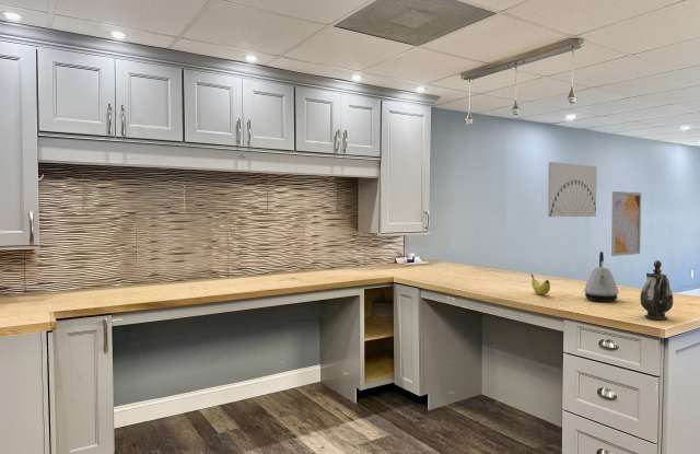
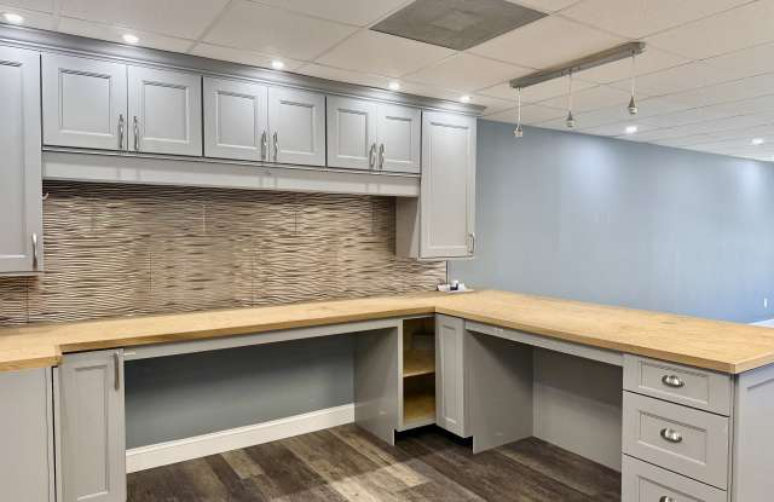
- wall art [547,161,598,218]
- teapot [639,259,675,321]
- wall art [610,190,642,257]
- fruit [529,273,551,295]
- kettle [583,251,620,303]
